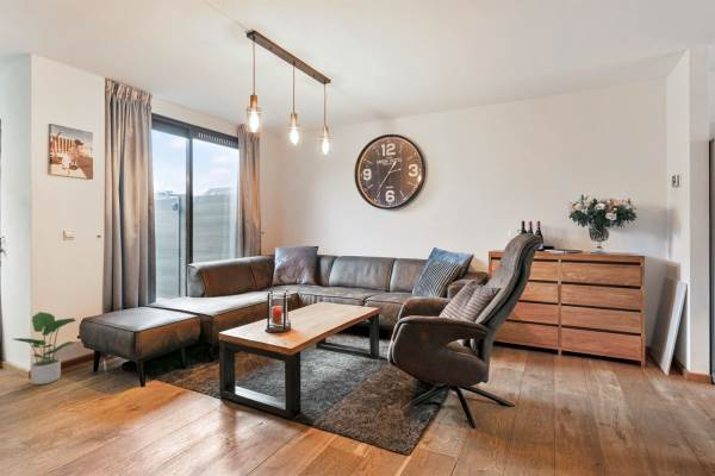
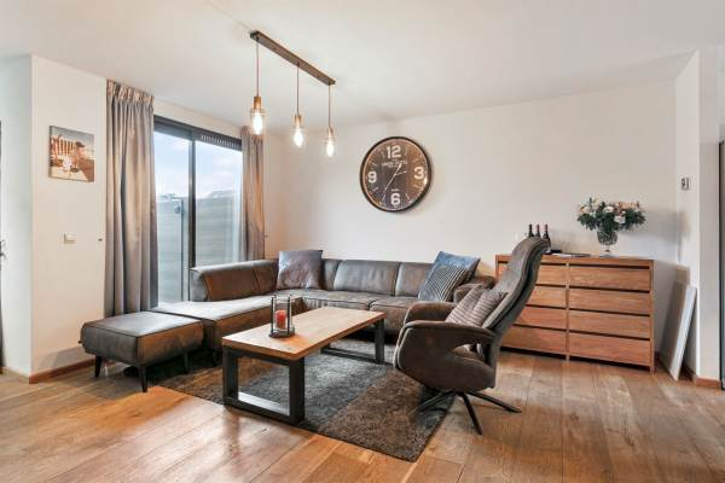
- potted plant [13,311,77,386]
